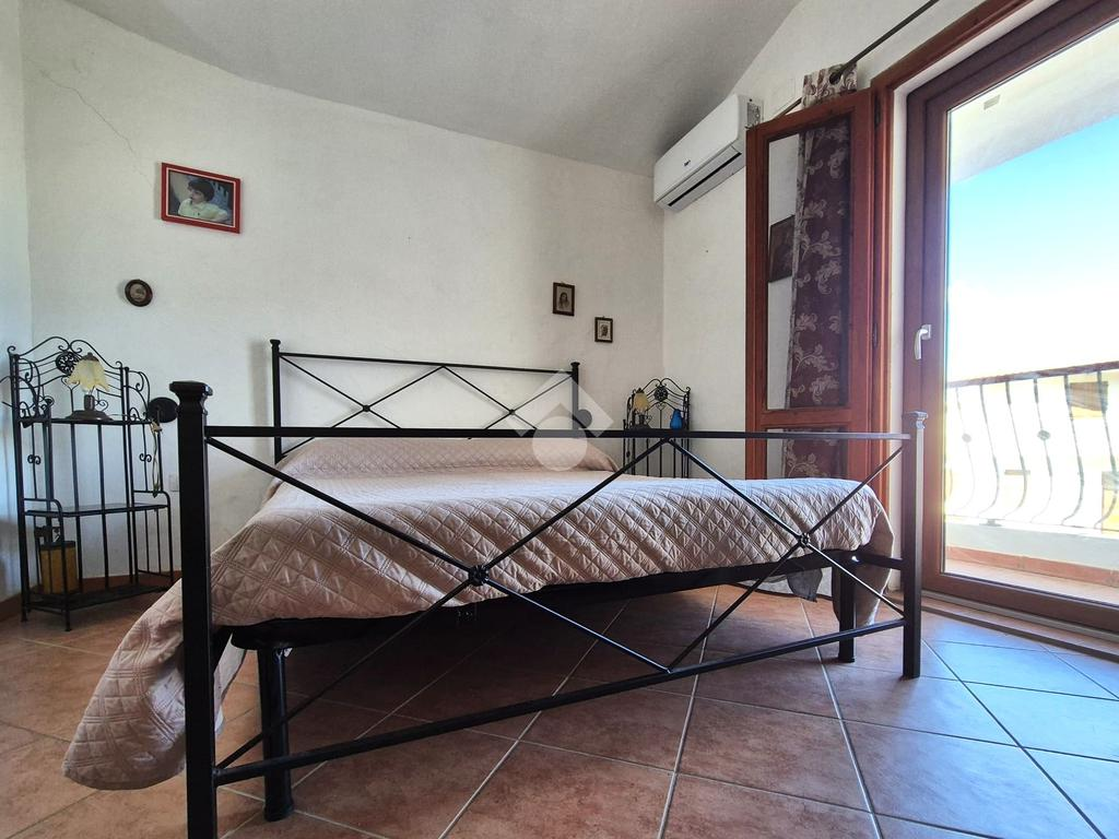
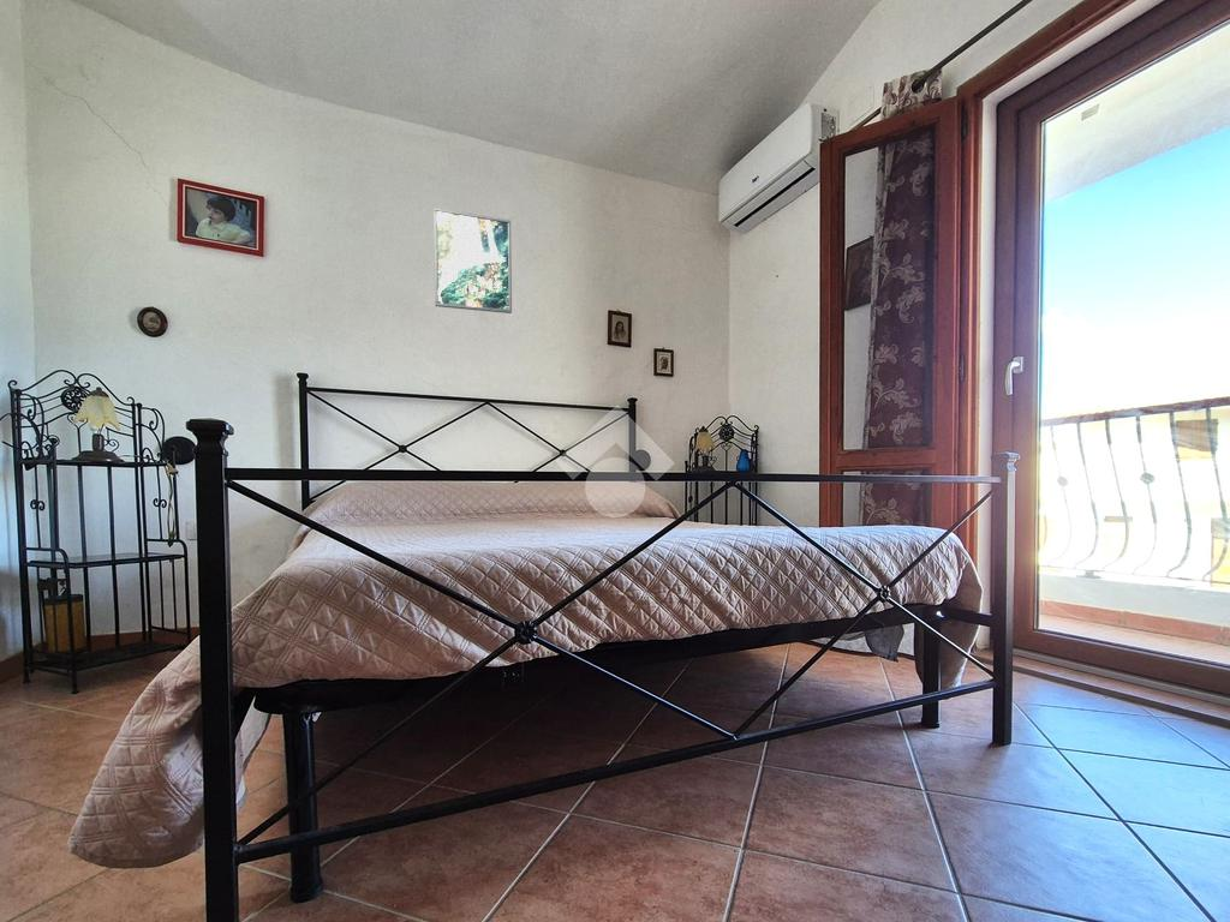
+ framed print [432,206,513,315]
